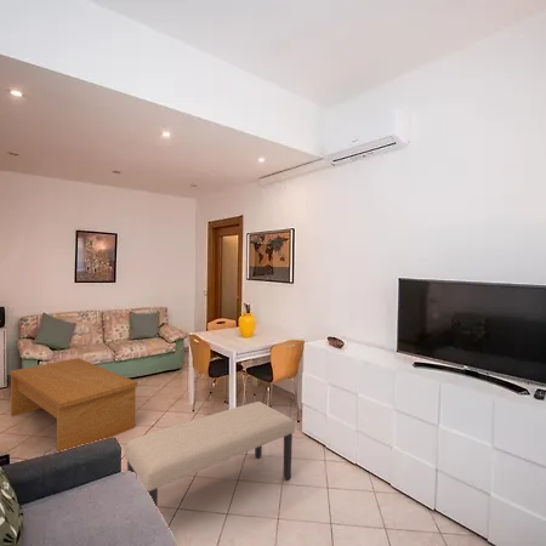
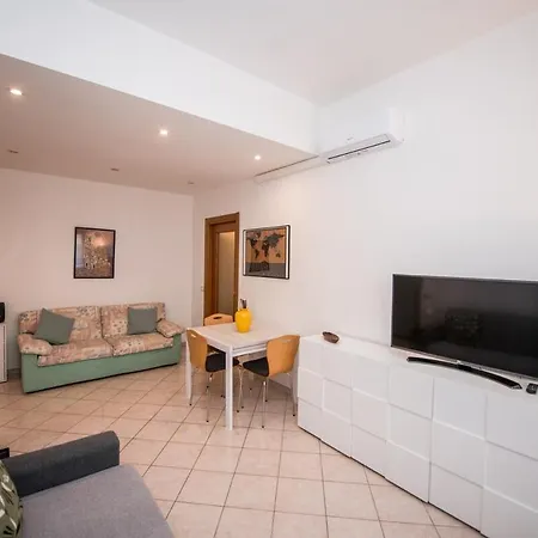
- bench [124,400,296,508]
- coffee table [8,357,138,453]
